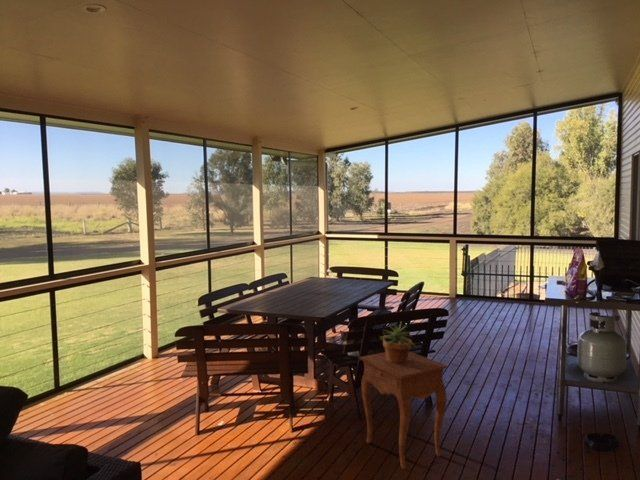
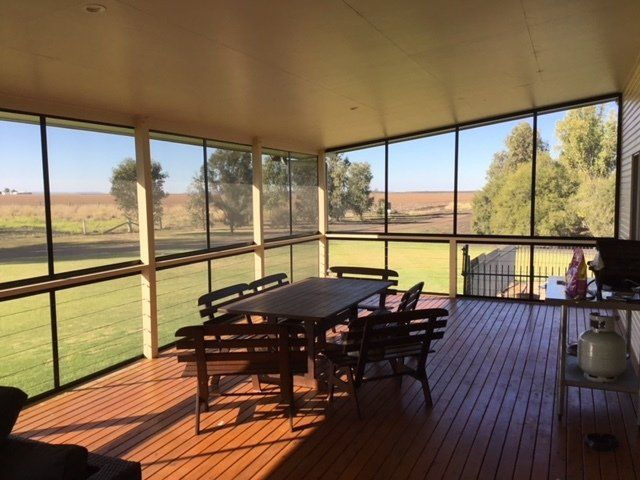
- potted plant [378,322,417,363]
- side table [358,350,449,470]
